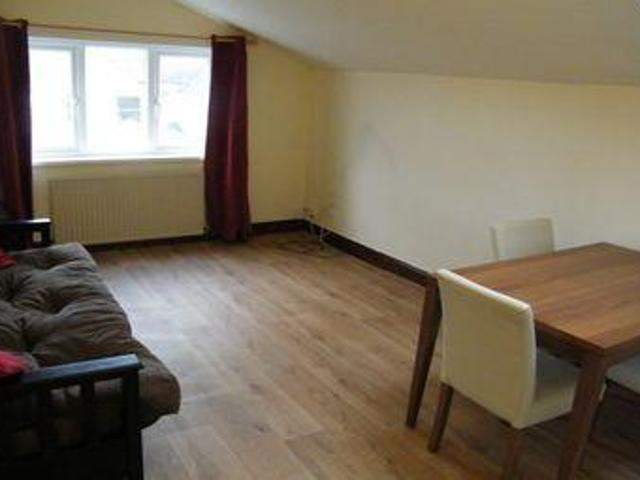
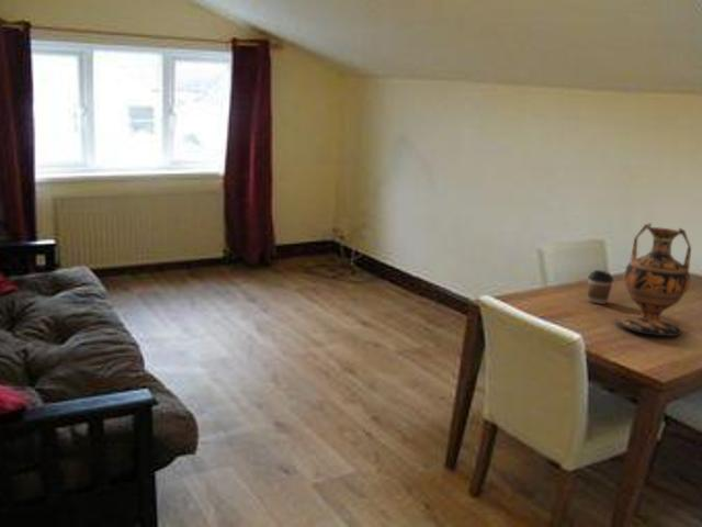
+ coffee cup [587,269,615,305]
+ vase [614,223,692,337]
